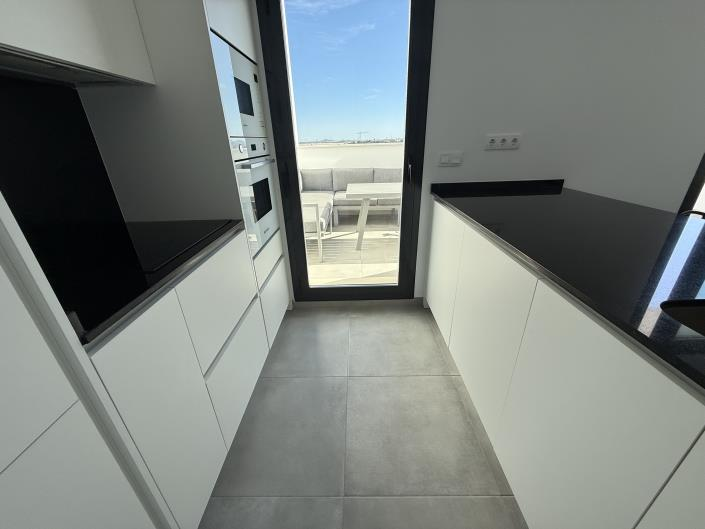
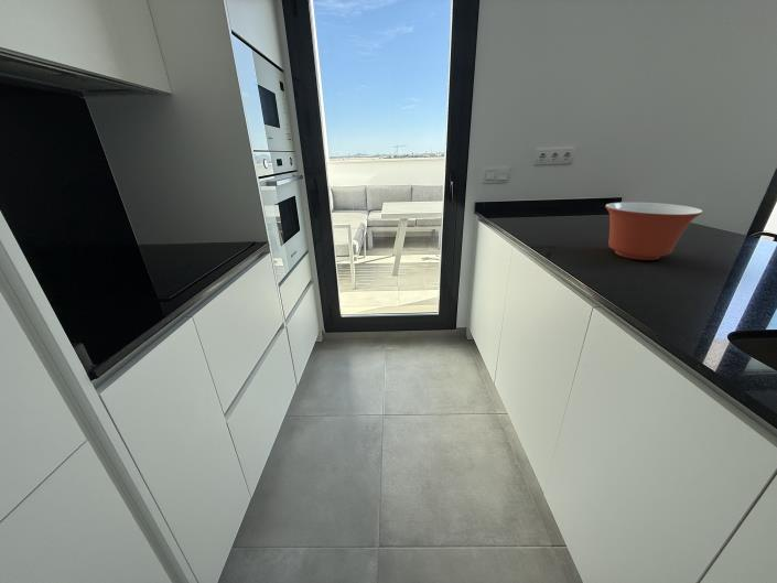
+ mixing bowl [604,202,704,261]
